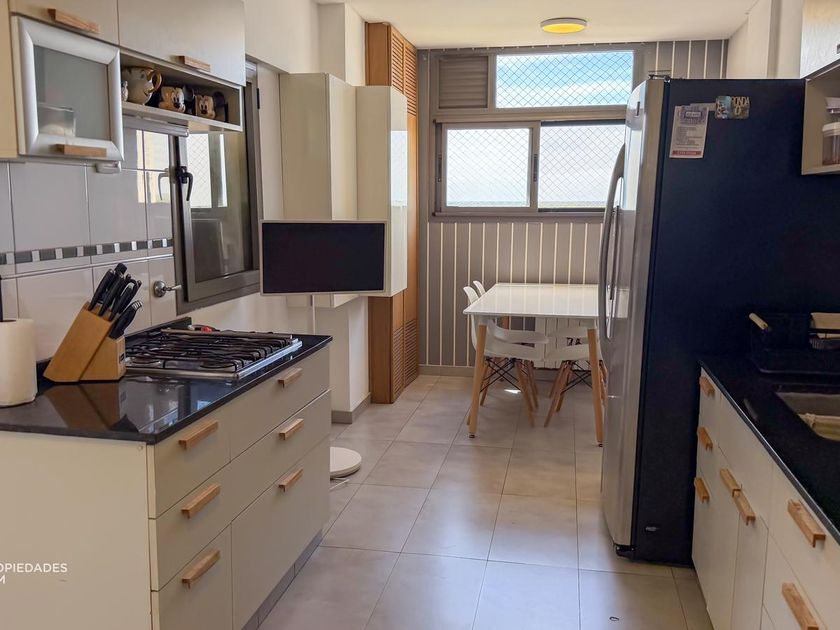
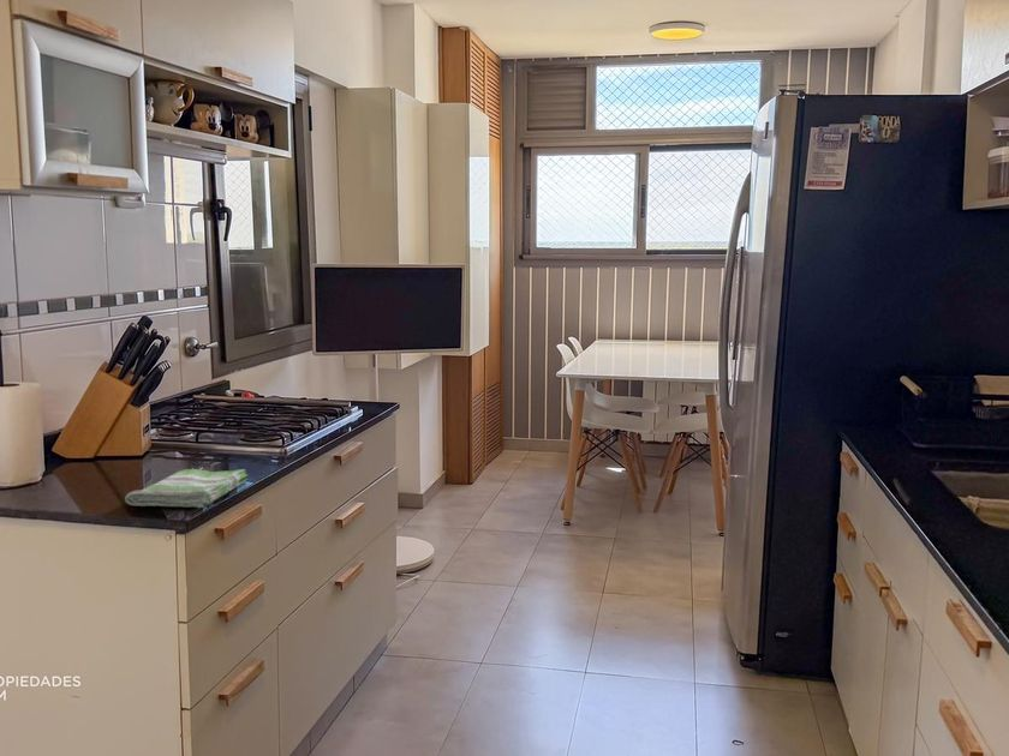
+ dish towel [124,468,250,509]
